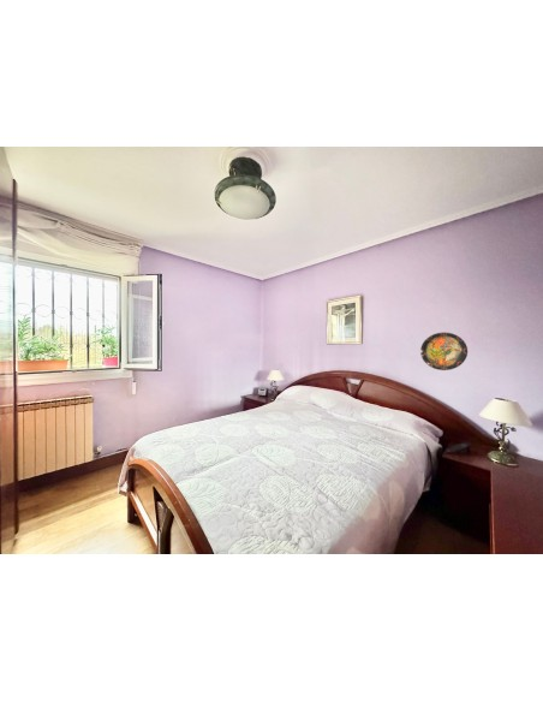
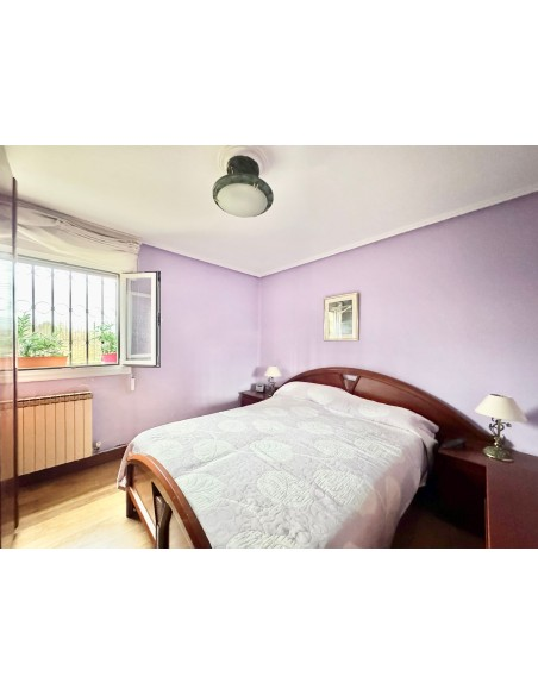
- decorative plate [419,332,469,371]
